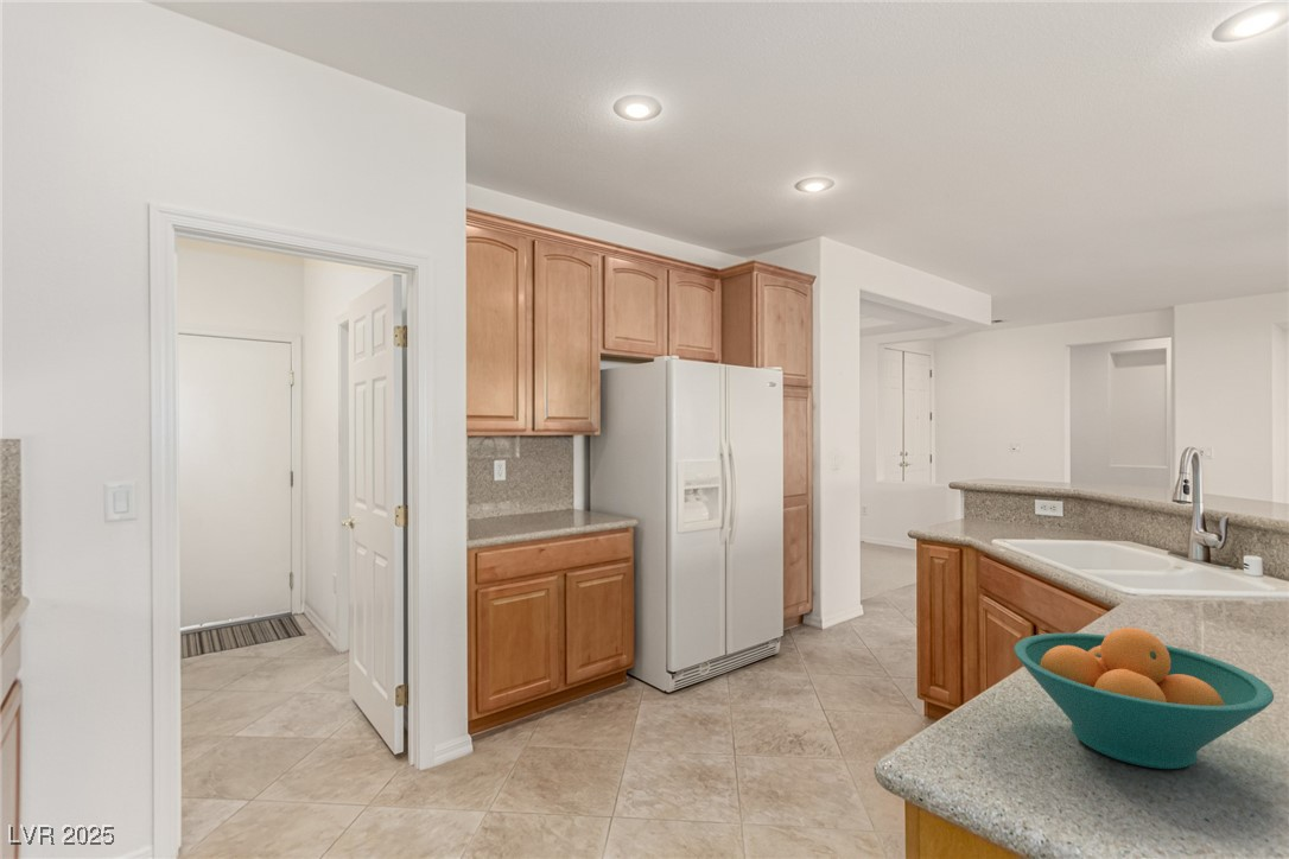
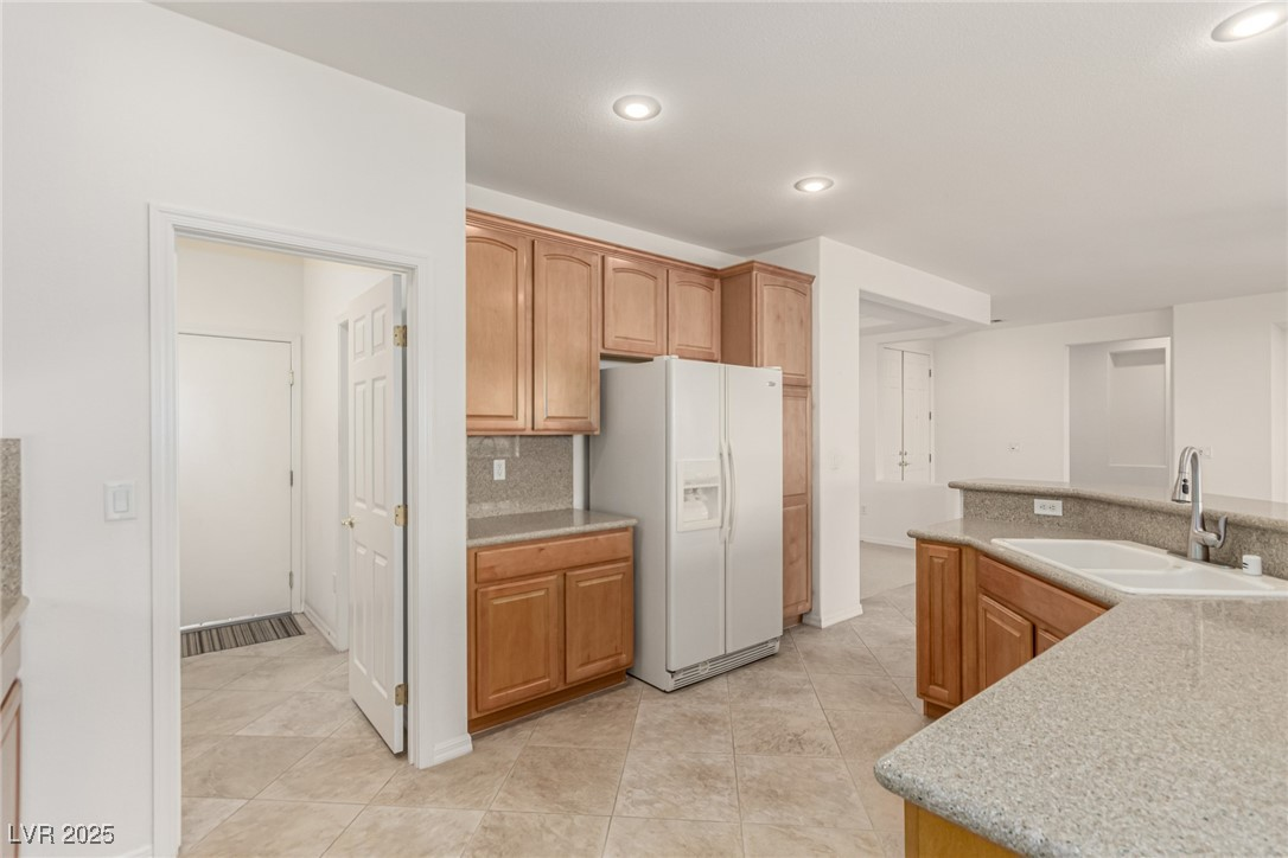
- fruit bowl [1012,626,1275,770]
